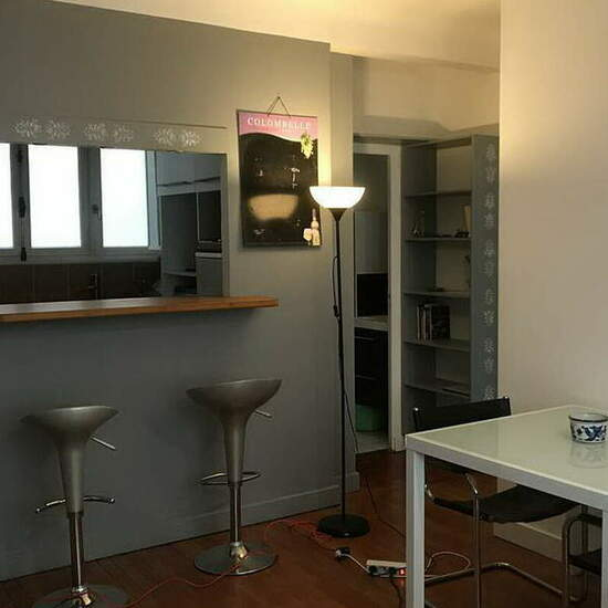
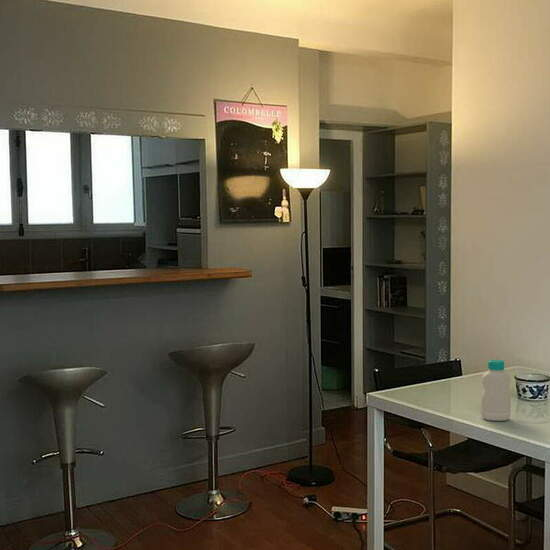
+ bottle [480,358,512,422]
